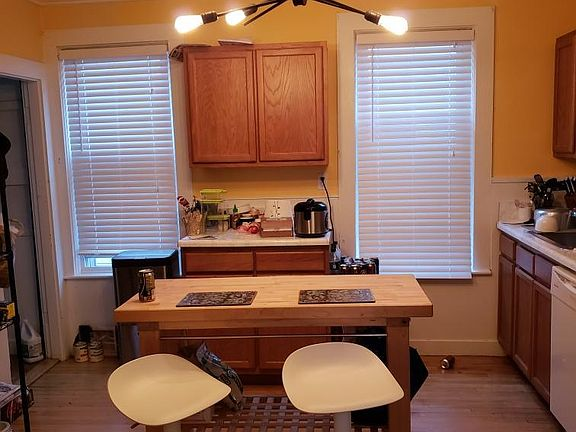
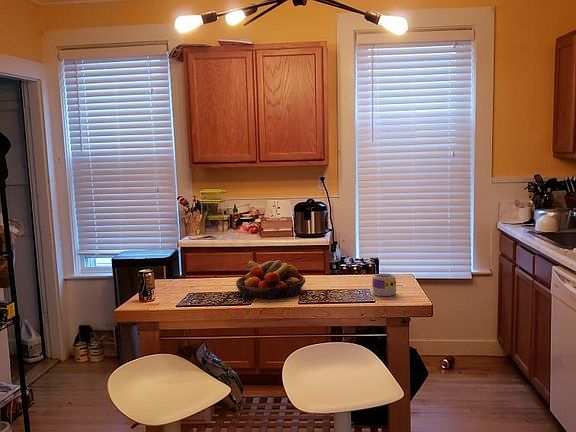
+ fruit bowl [235,259,307,300]
+ mug [371,273,397,297]
